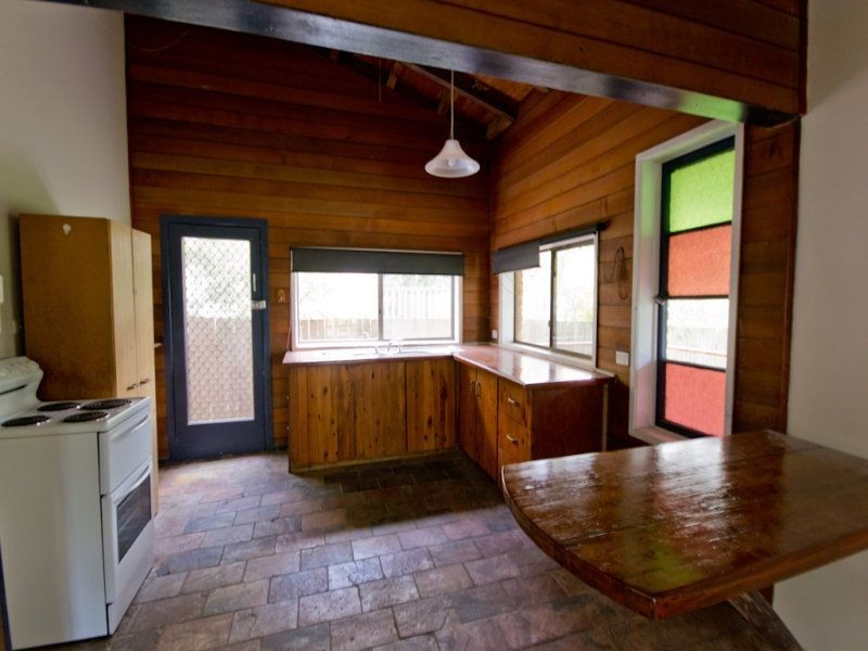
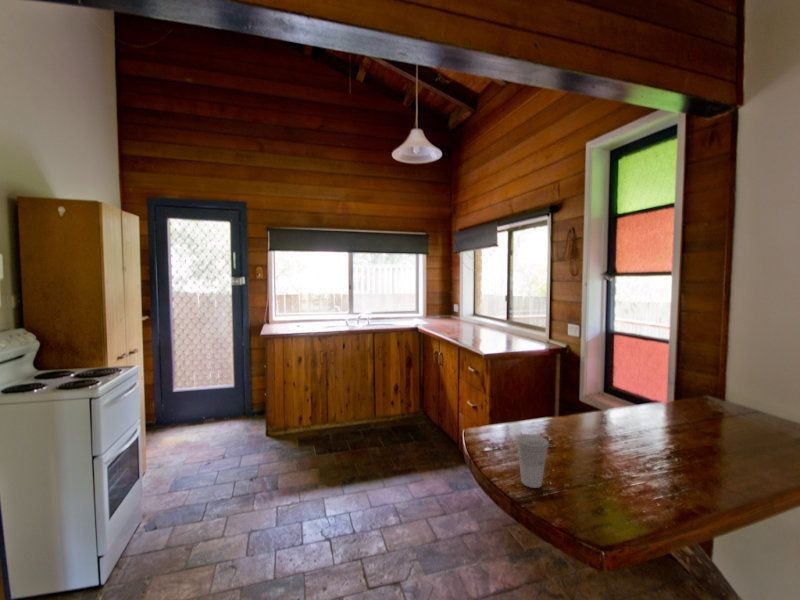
+ cup [515,433,550,489]
